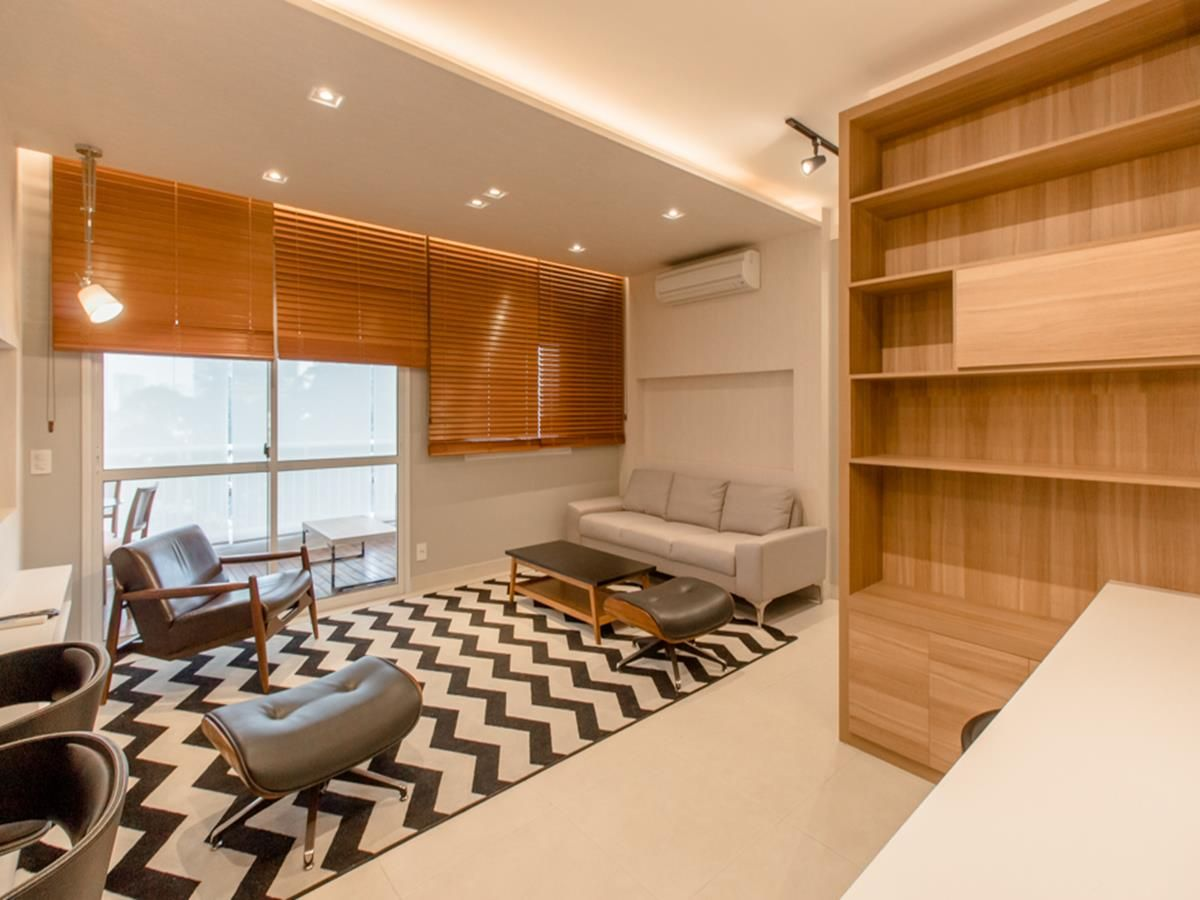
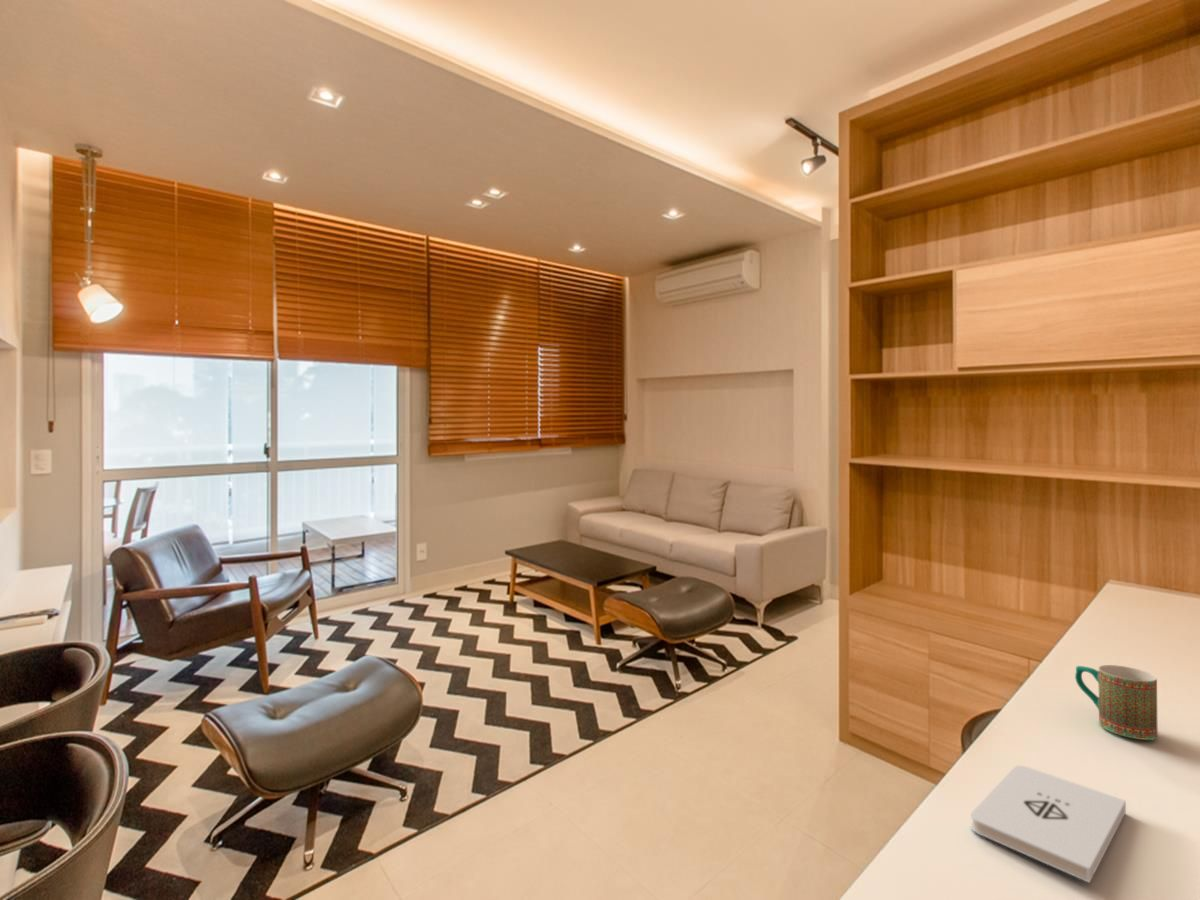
+ notepad [970,765,1127,884]
+ mug [1074,664,1159,741]
